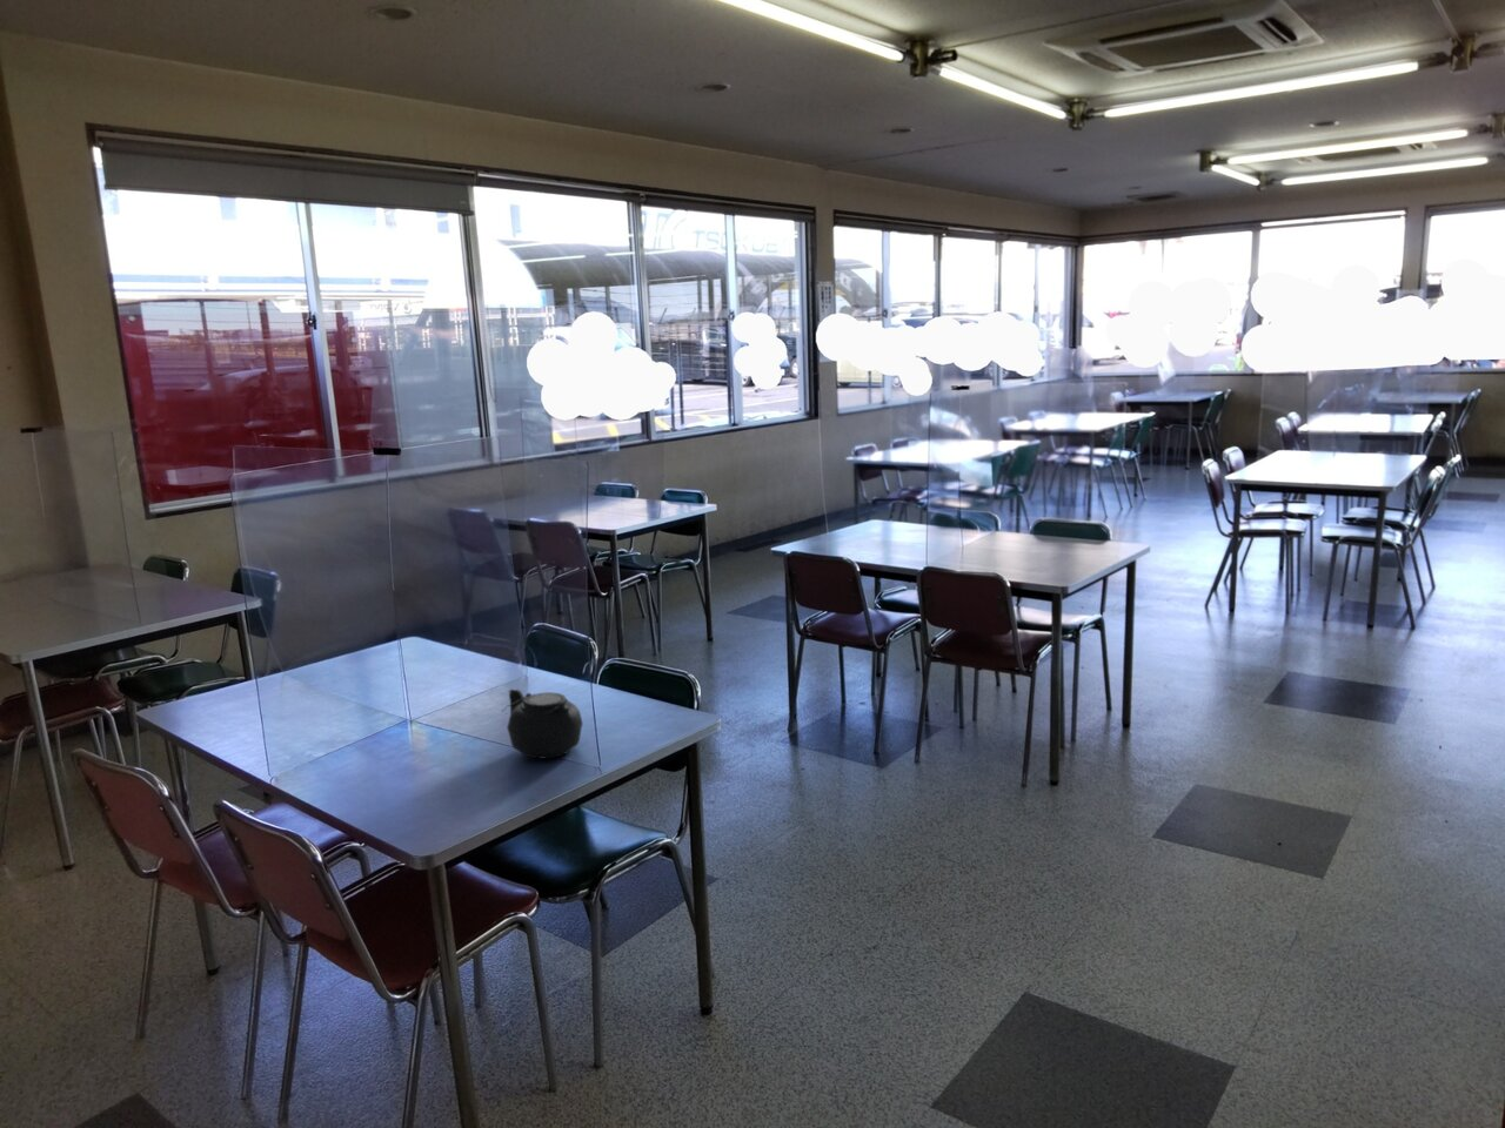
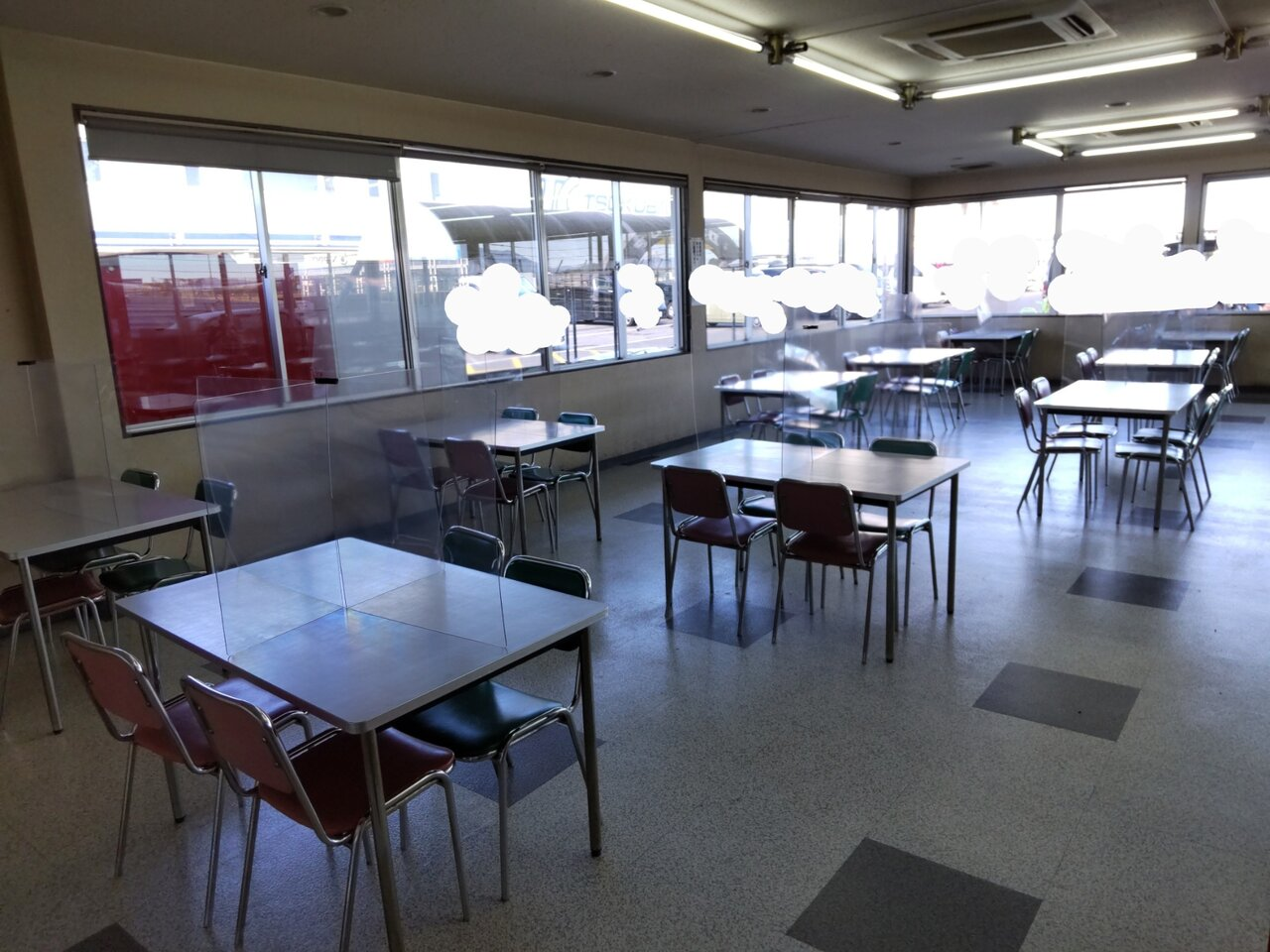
- teapot [501,688,584,761]
